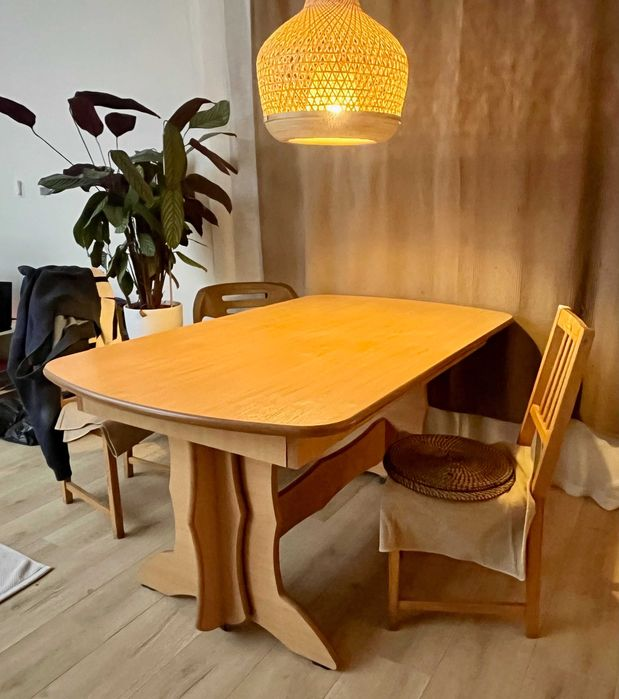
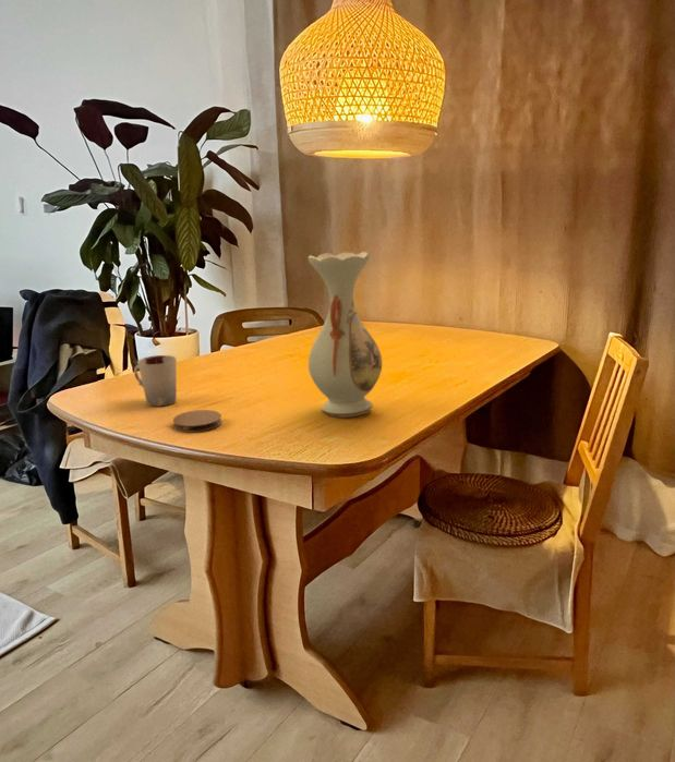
+ coaster [172,409,222,433]
+ vase [308,251,383,418]
+ cup [133,354,178,408]
